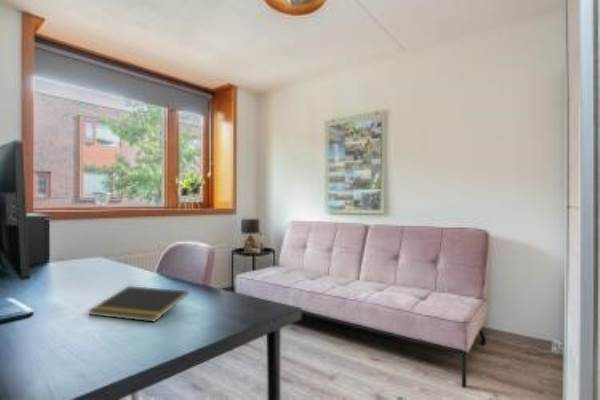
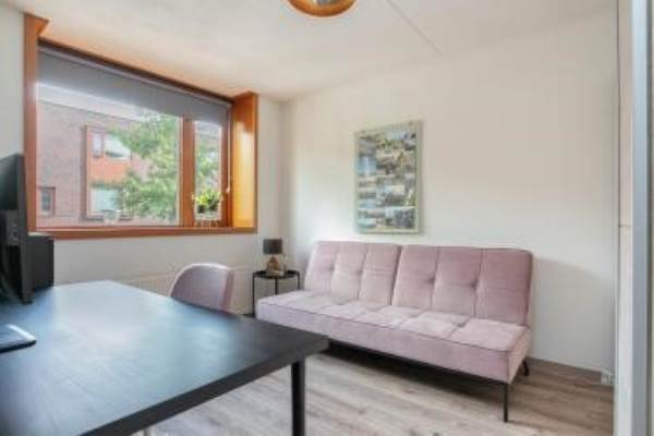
- notepad [87,285,189,323]
